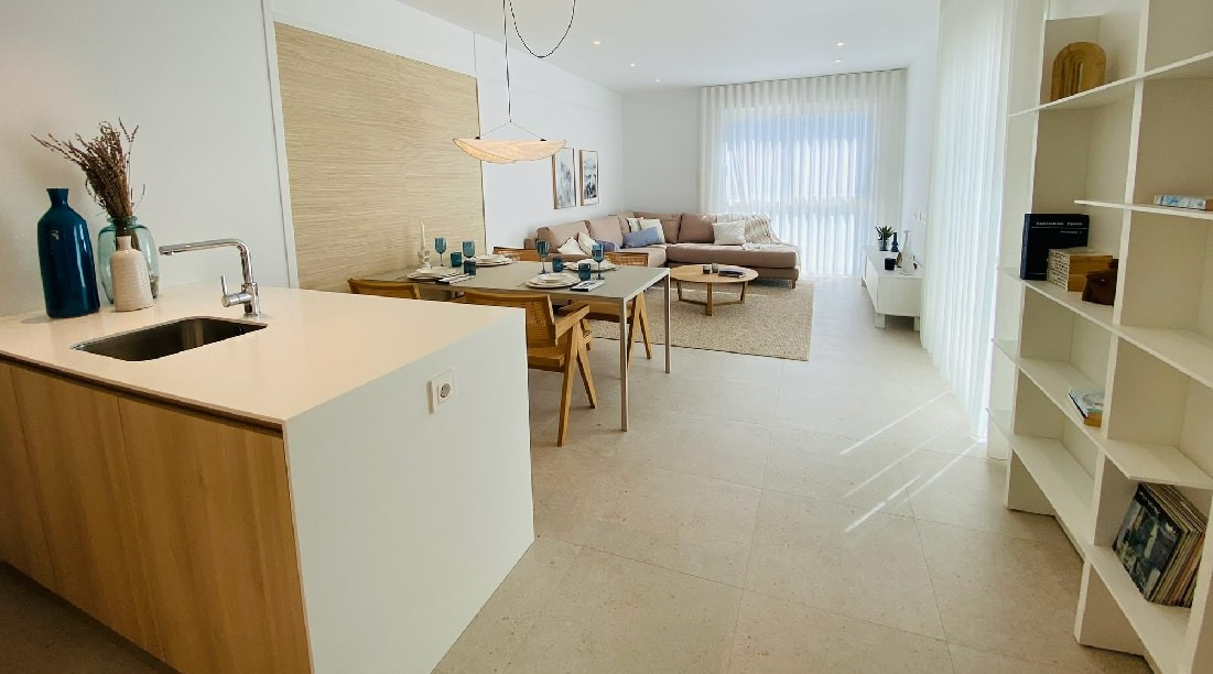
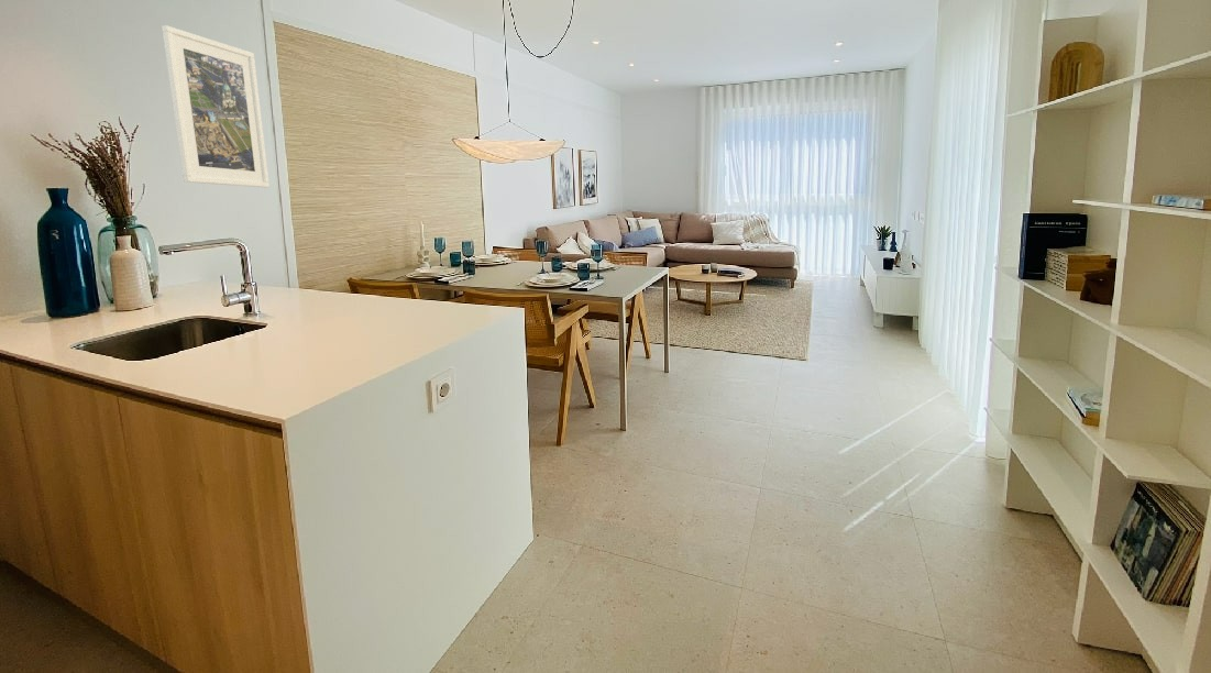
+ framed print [161,24,271,188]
